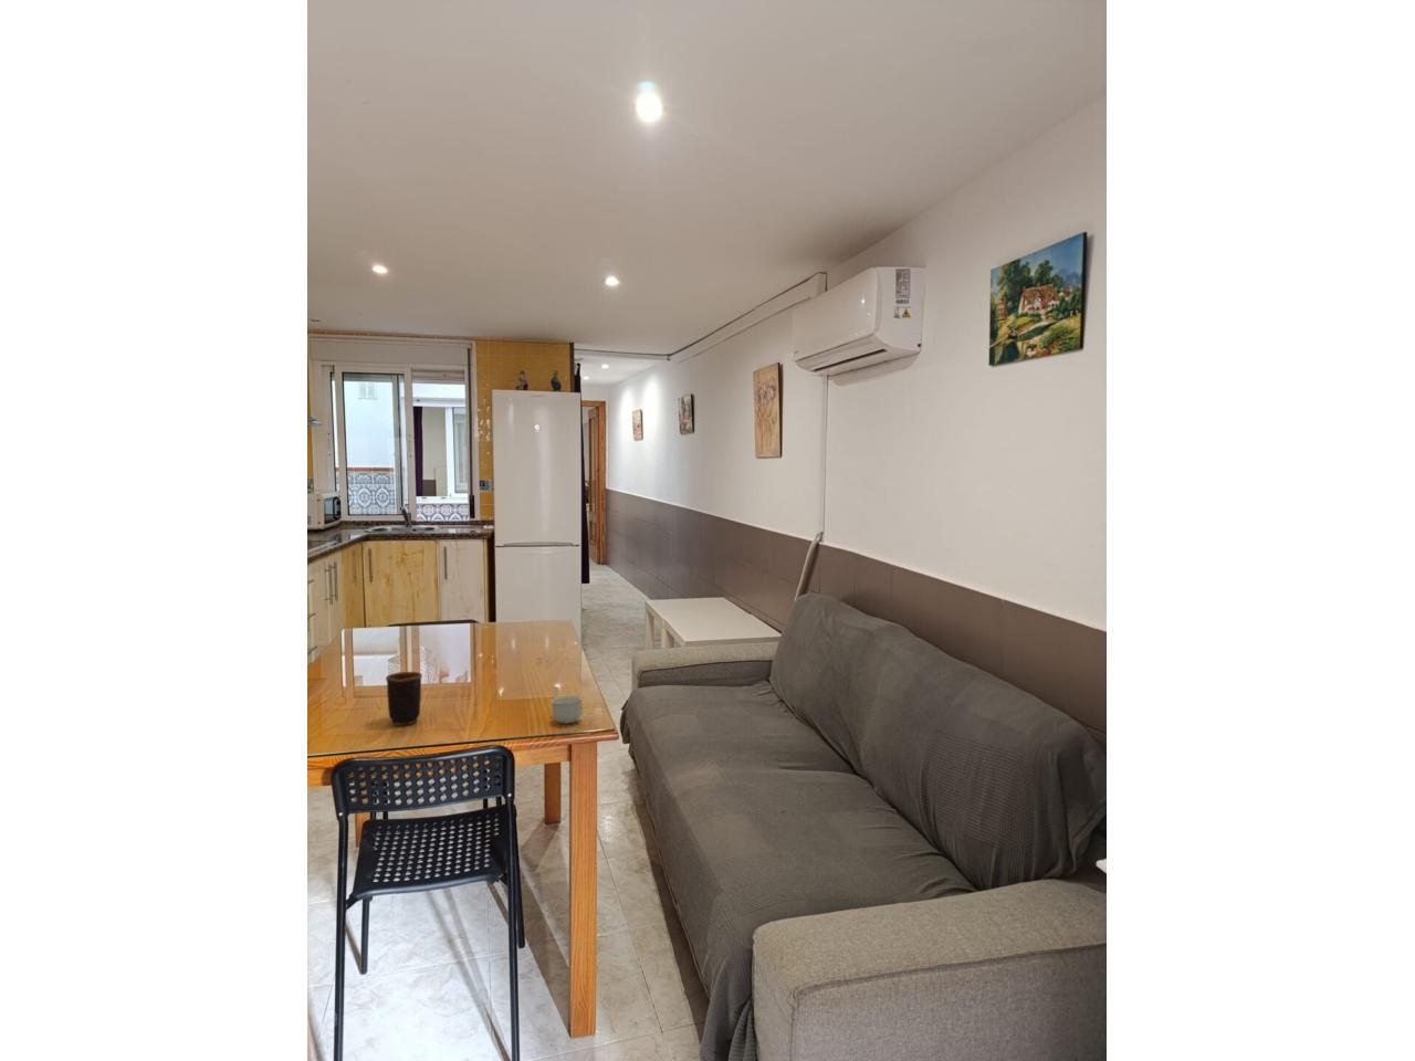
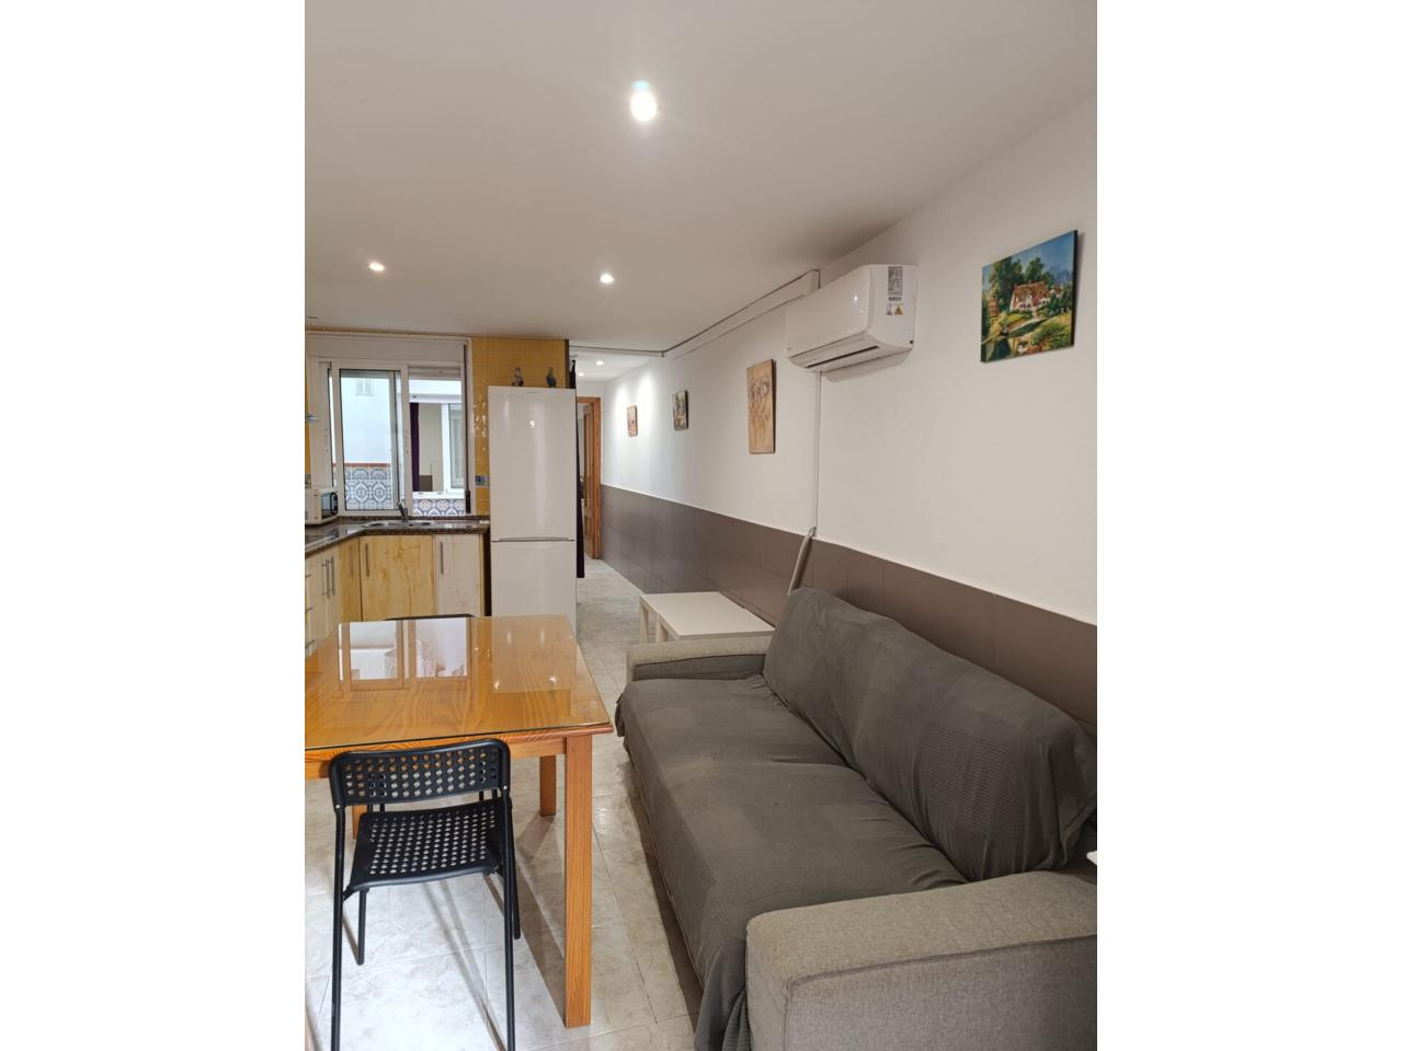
- mug [384,671,423,727]
- cup [550,694,584,726]
